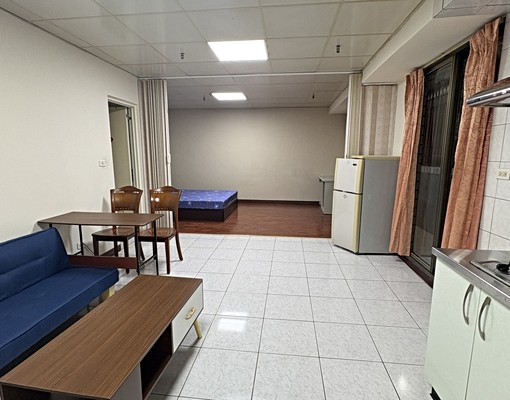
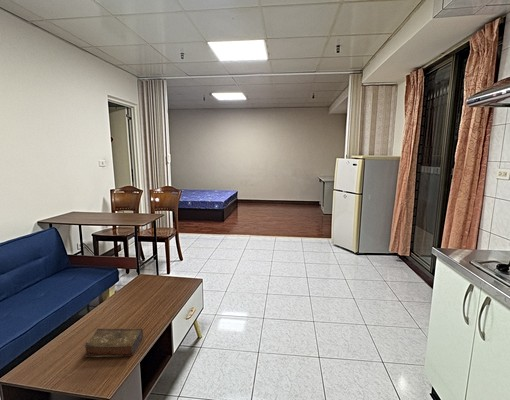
+ book [84,327,144,358]
